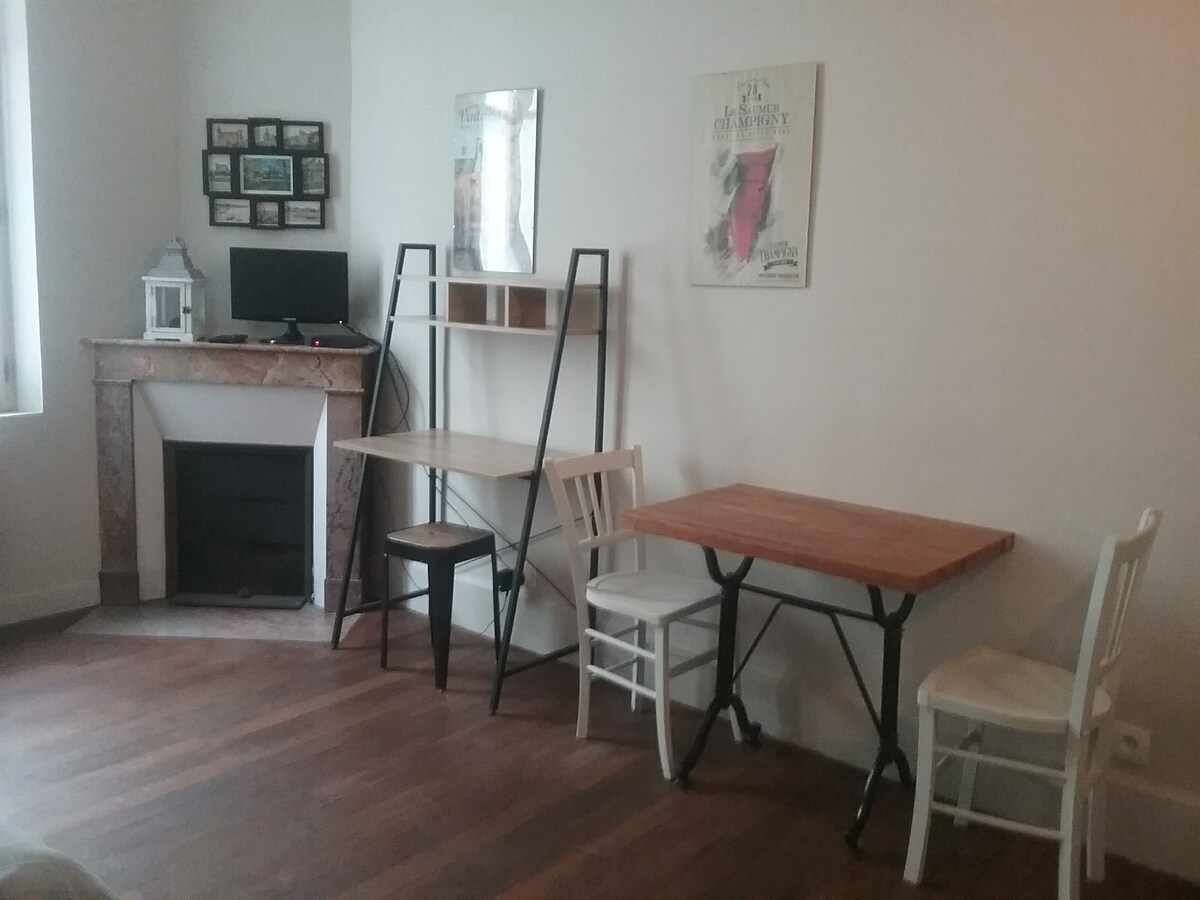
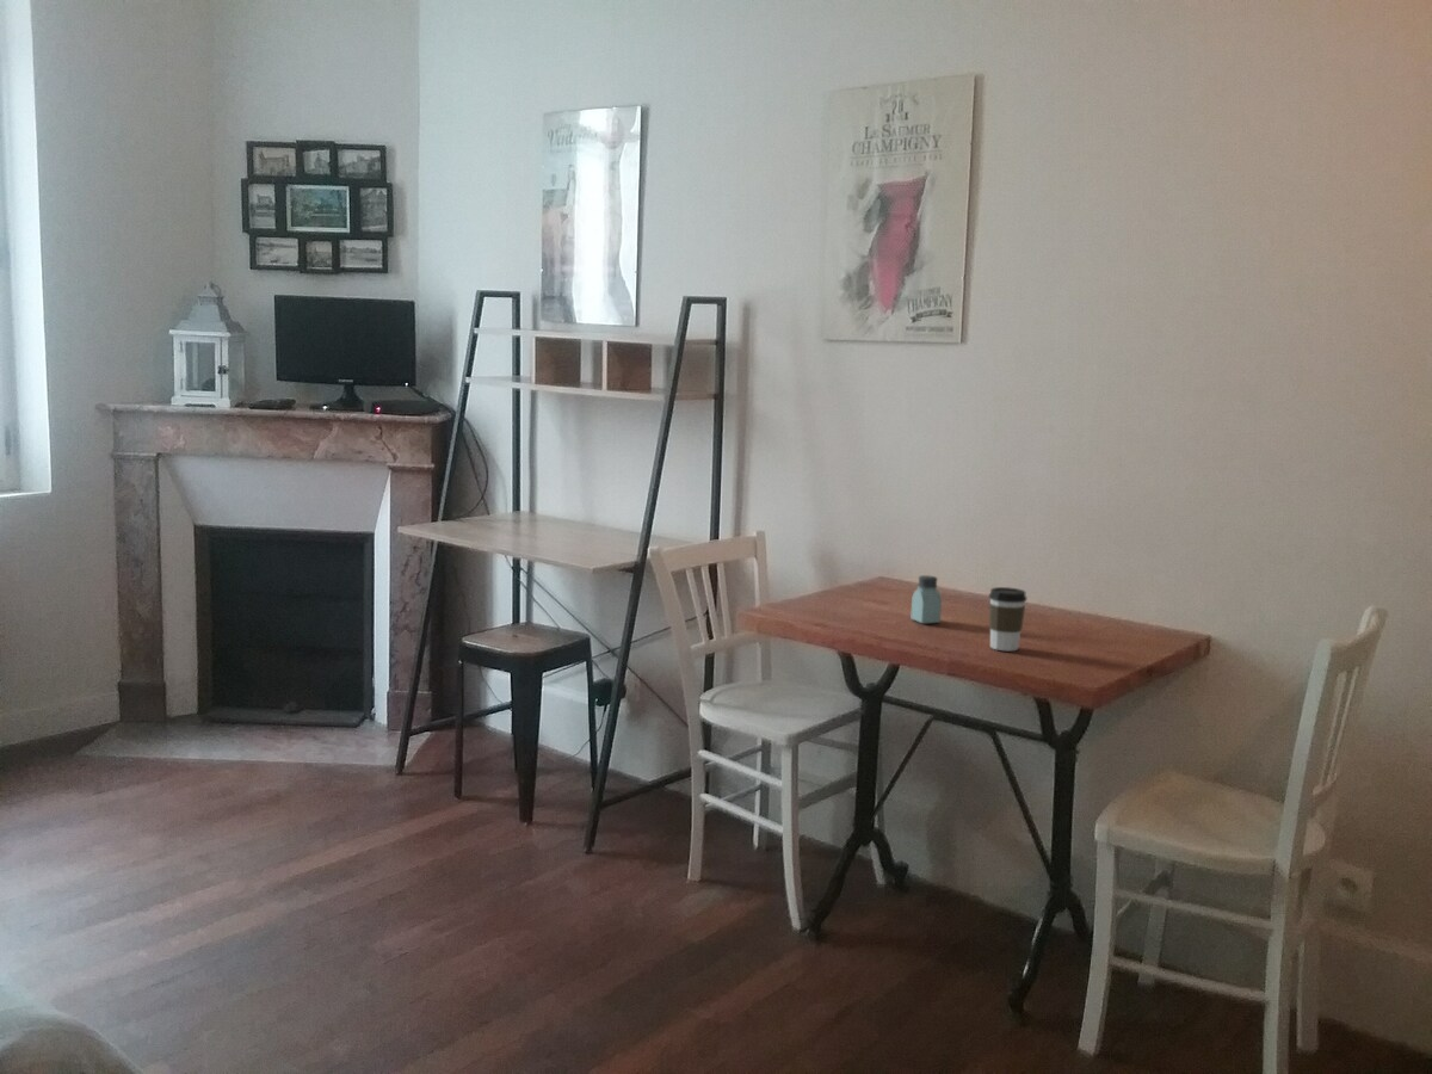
+ saltshaker [909,574,943,625]
+ coffee cup [988,586,1027,653]
